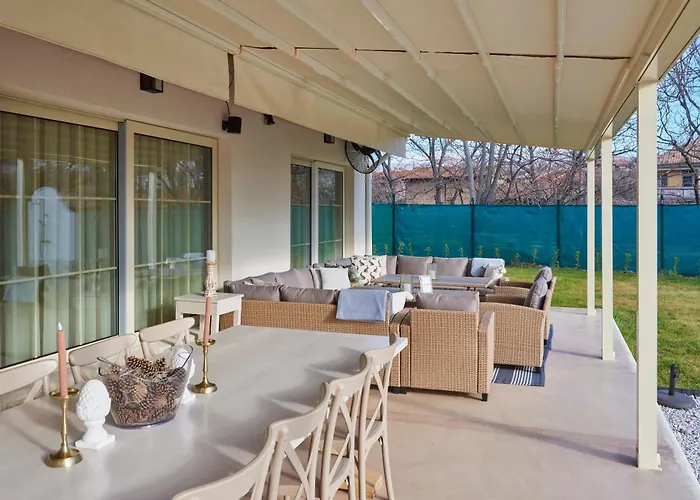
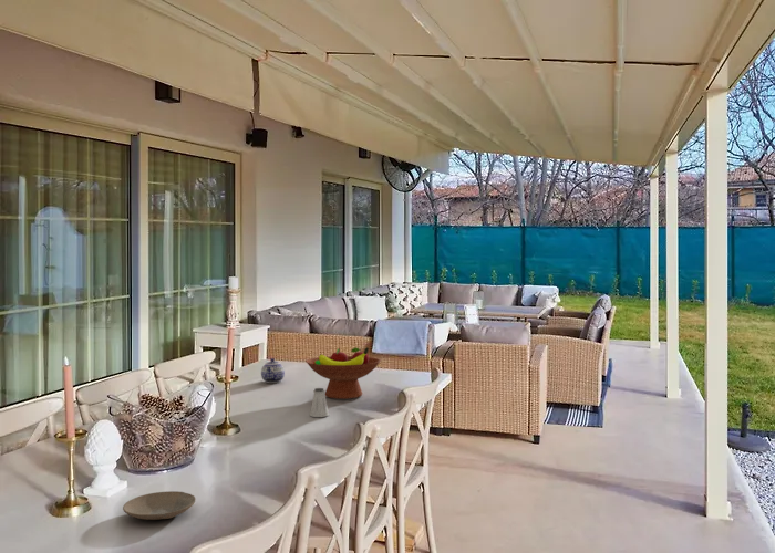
+ plate [122,490,197,521]
+ fruit bowl [304,346,382,400]
+ saltshaker [309,387,330,418]
+ teapot [260,357,286,384]
